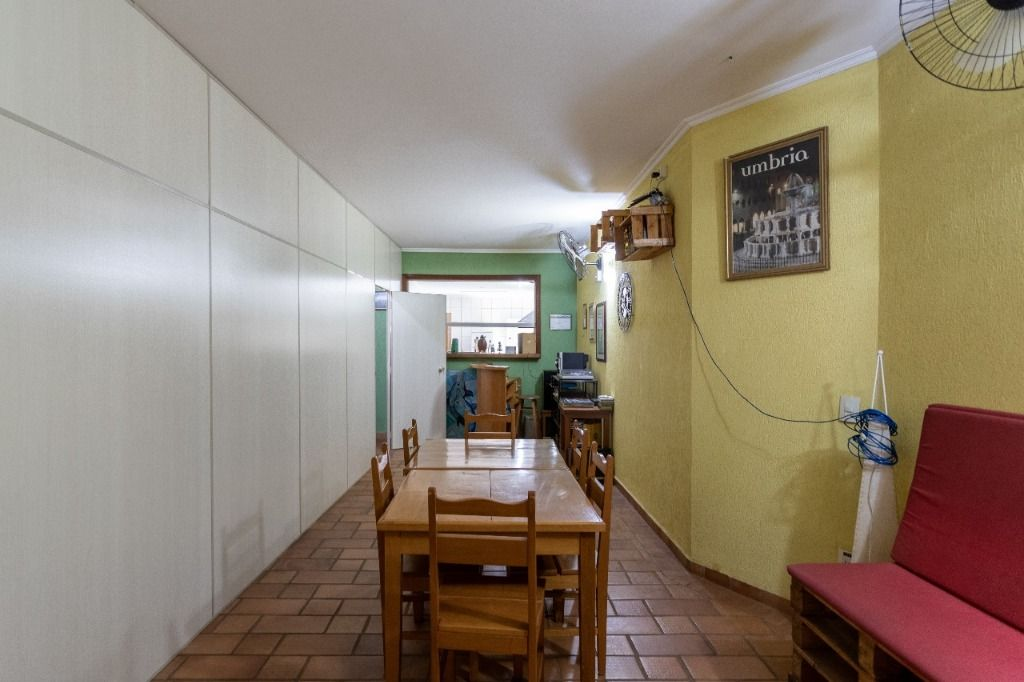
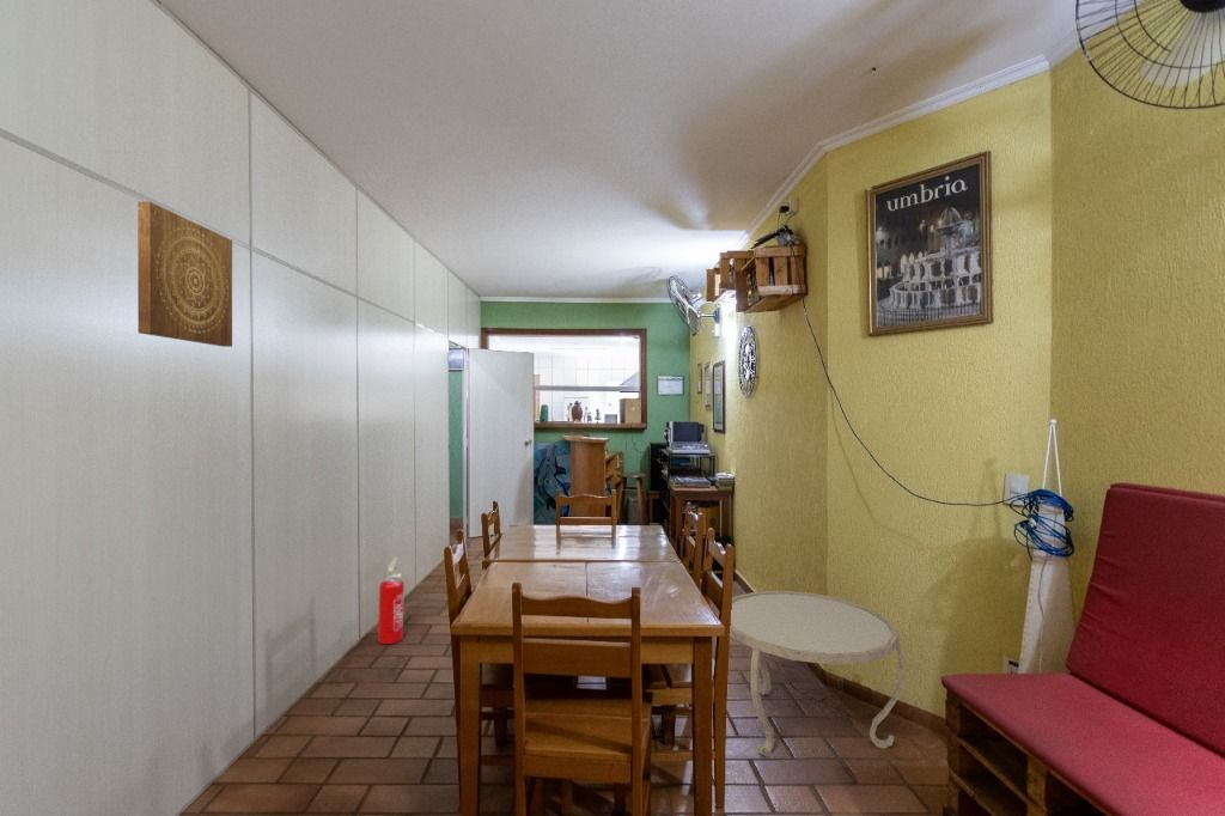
+ wall art [136,200,233,348]
+ fire extinguisher [377,555,406,645]
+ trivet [729,590,904,759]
